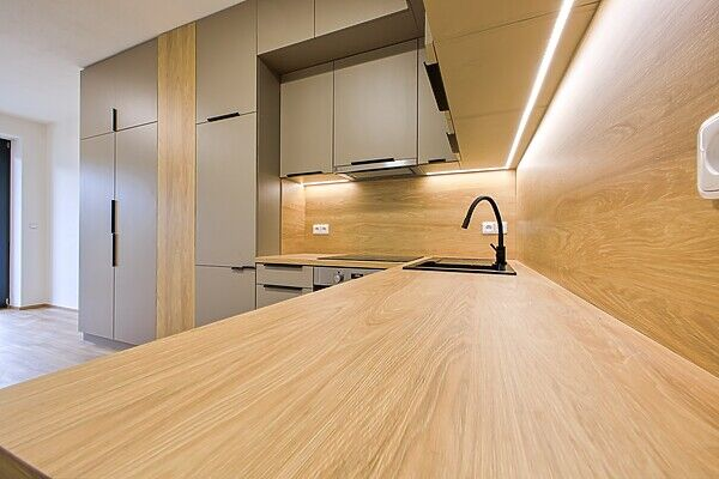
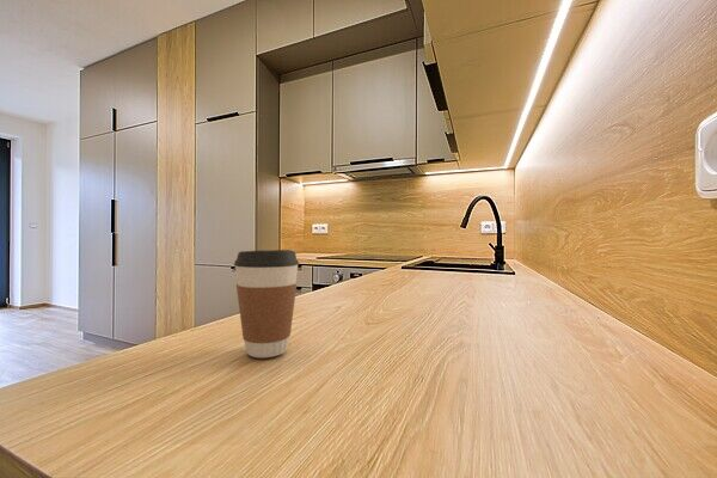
+ coffee cup [233,249,300,358]
